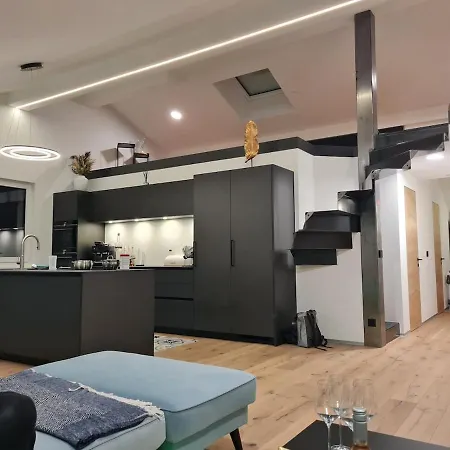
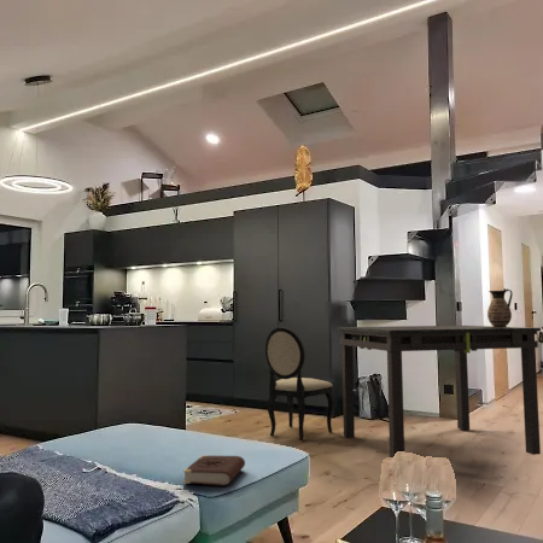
+ book [182,454,246,487]
+ ceramic jug [486,287,514,327]
+ dining table [337,325,542,459]
+ dining chair [264,326,335,442]
